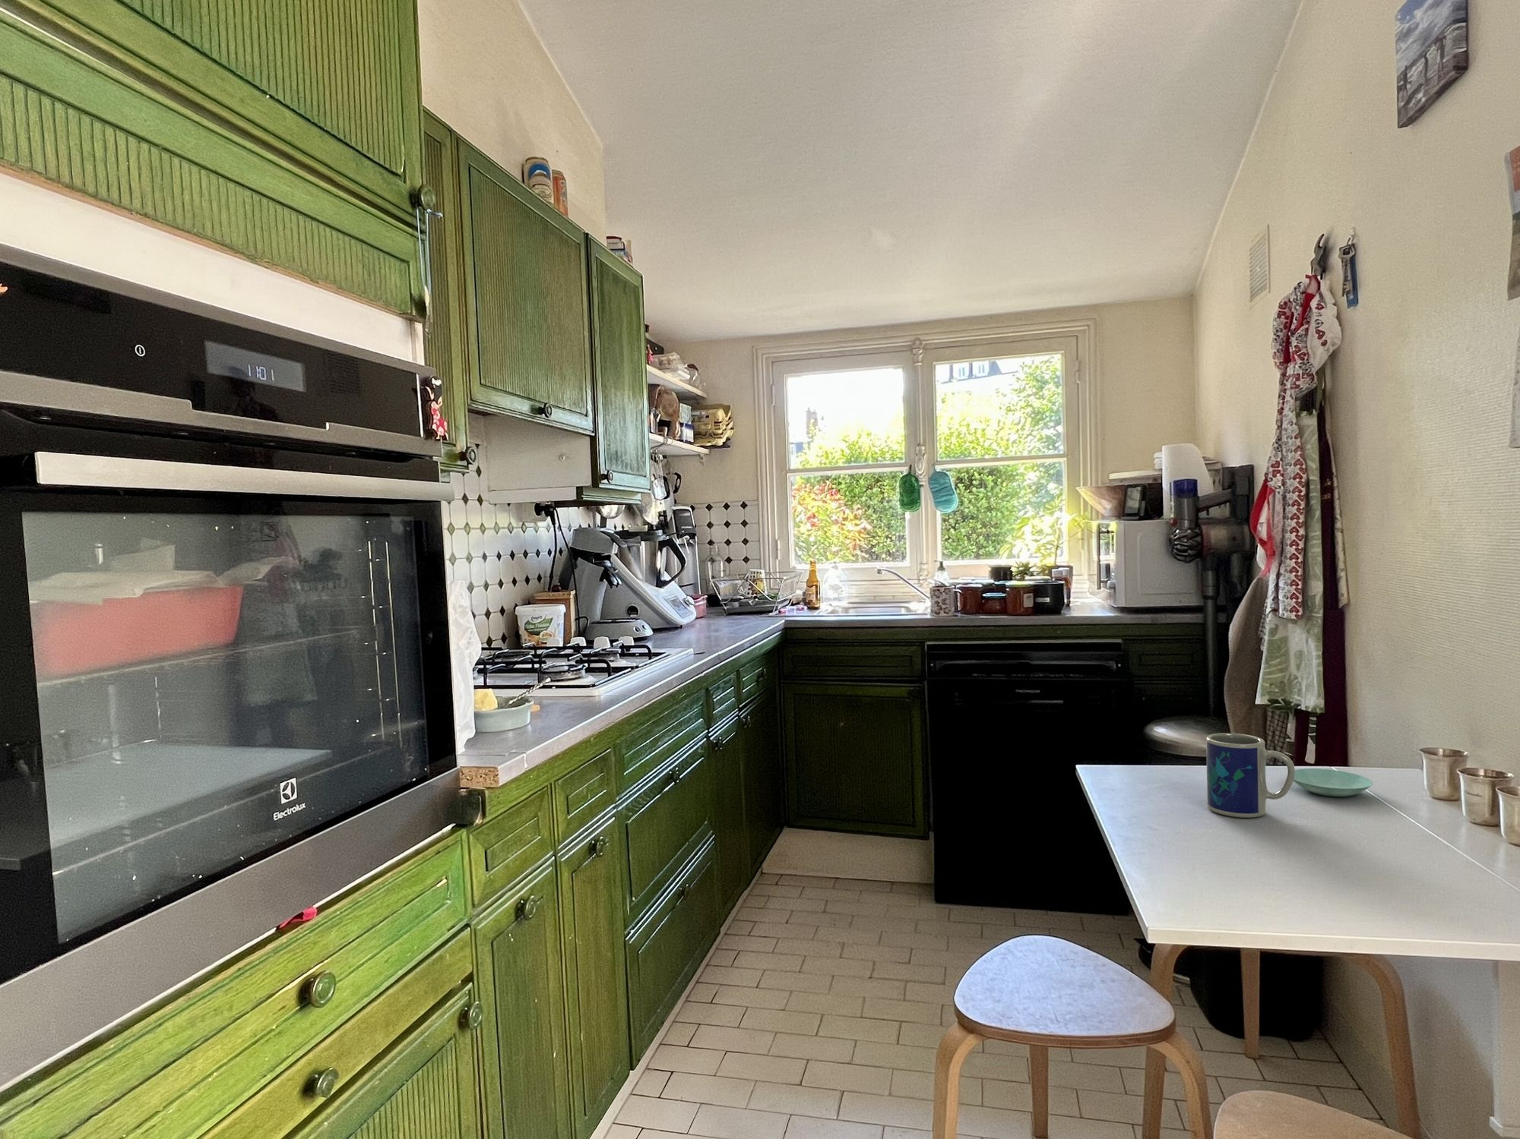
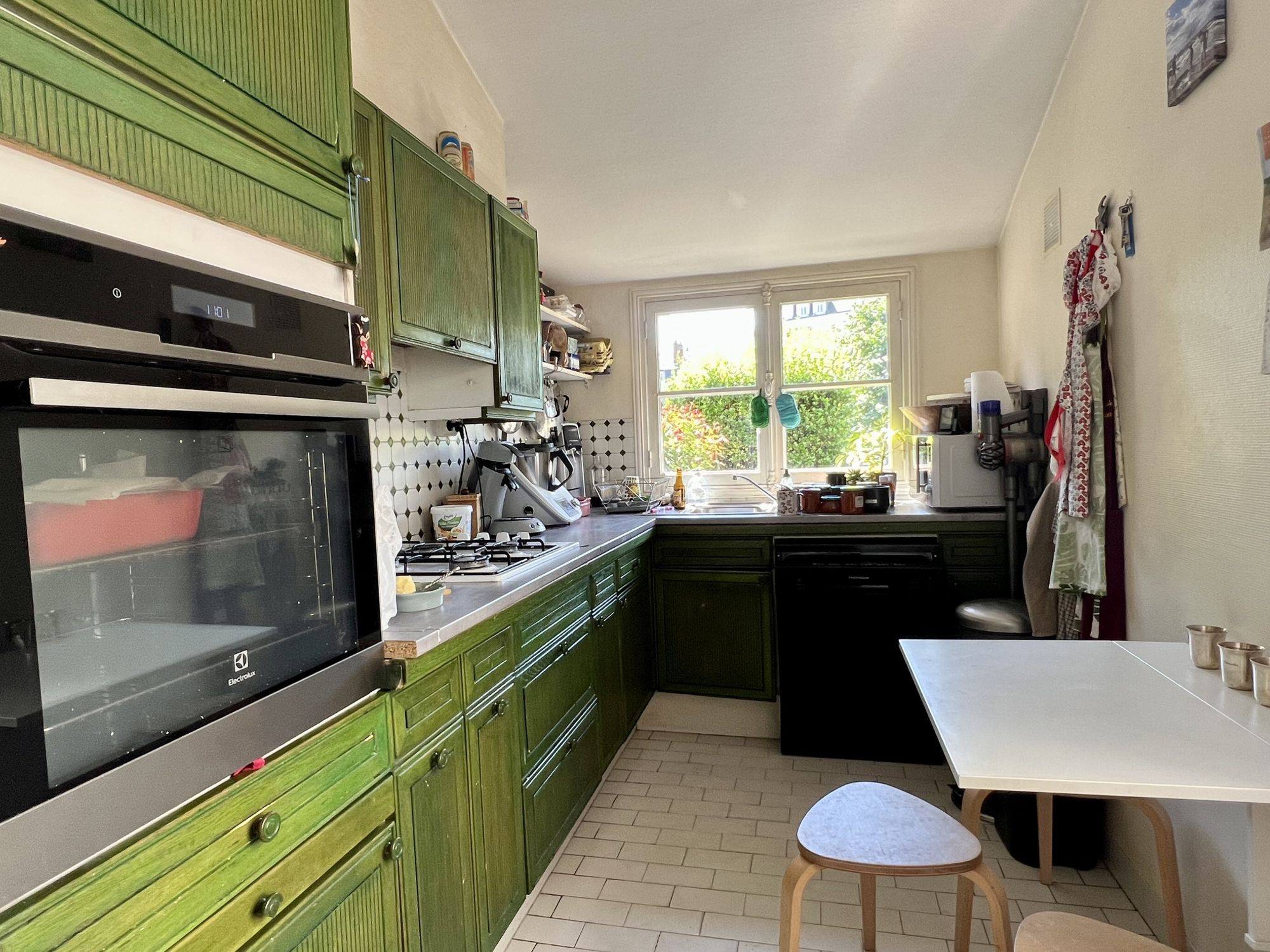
- mug [1205,732,1296,818]
- saucer [1294,768,1373,797]
